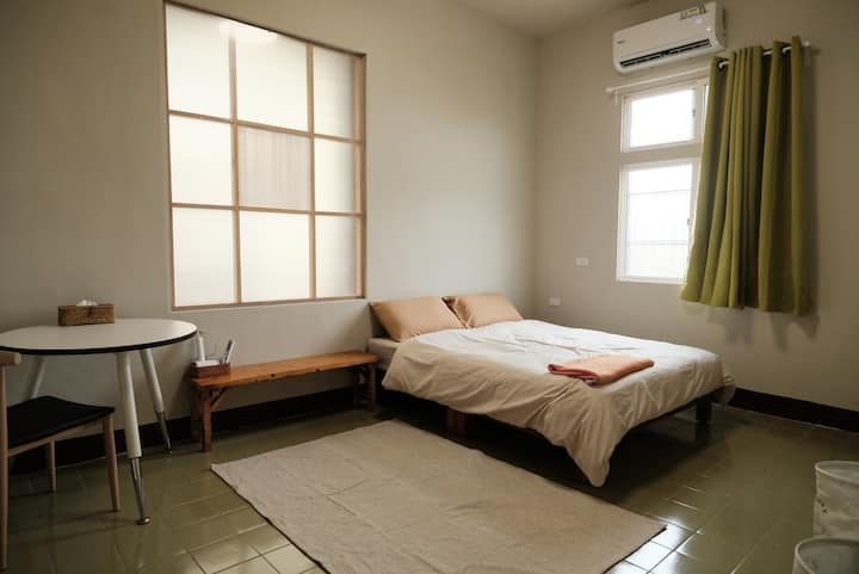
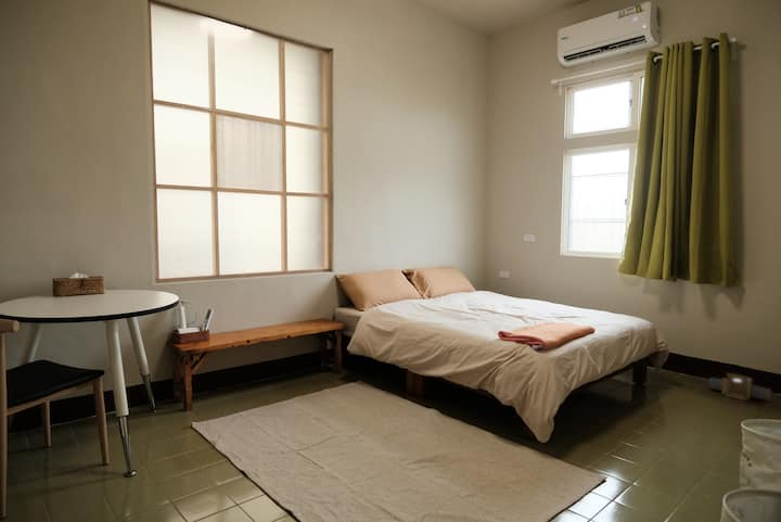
+ cardboard box [708,372,772,403]
